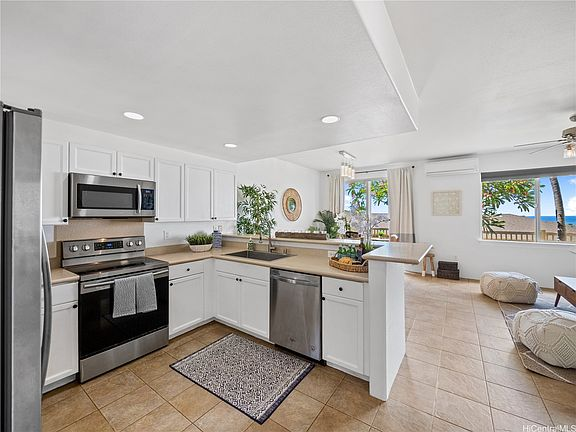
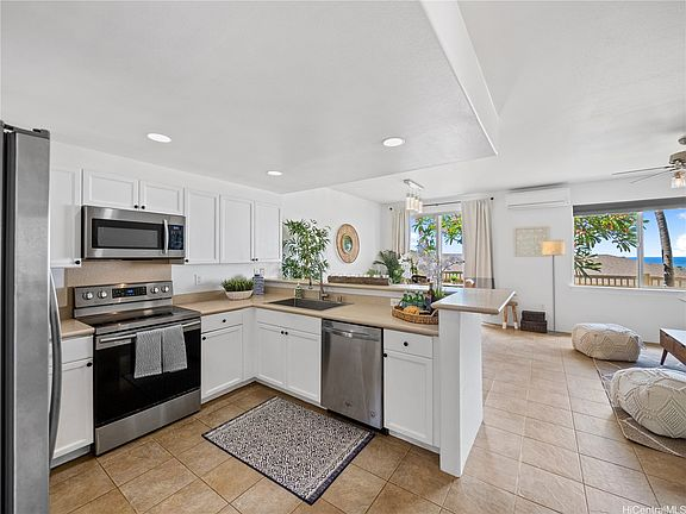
+ floor lamp [541,239,566,337]
